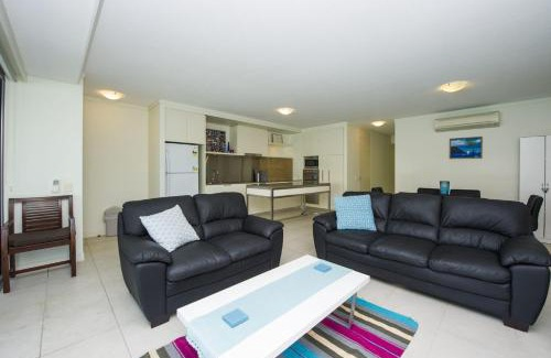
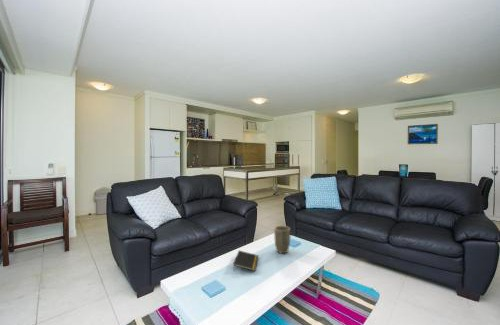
+ plant pot [273,225,292,254]
+ notepad [232,250,259,272]
